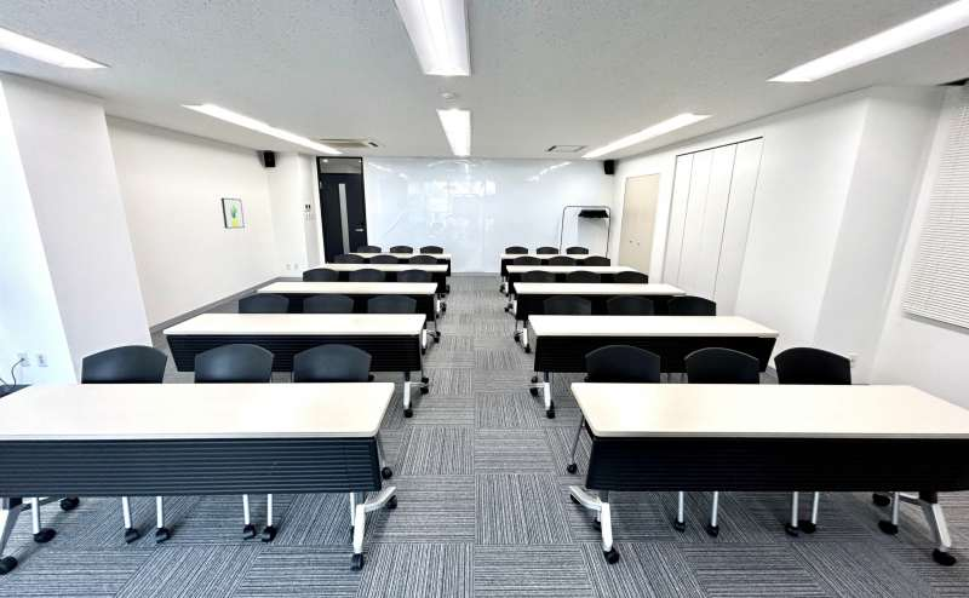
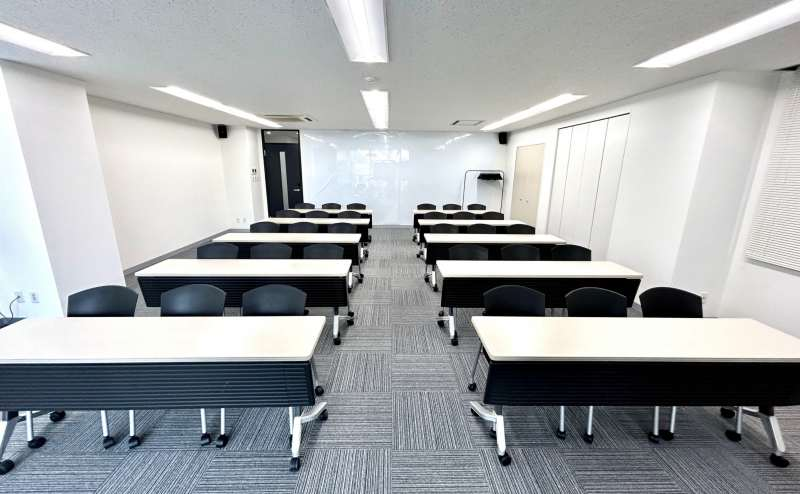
- wall art [220,197,246,230]
